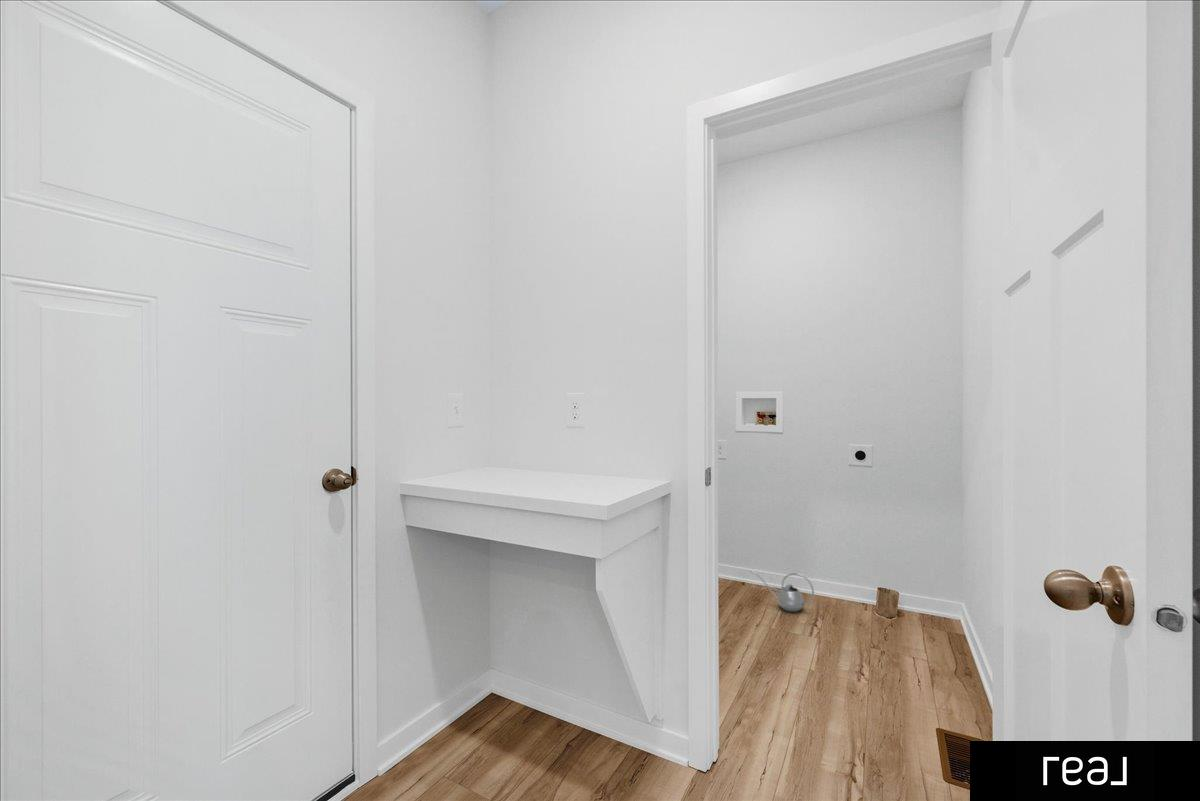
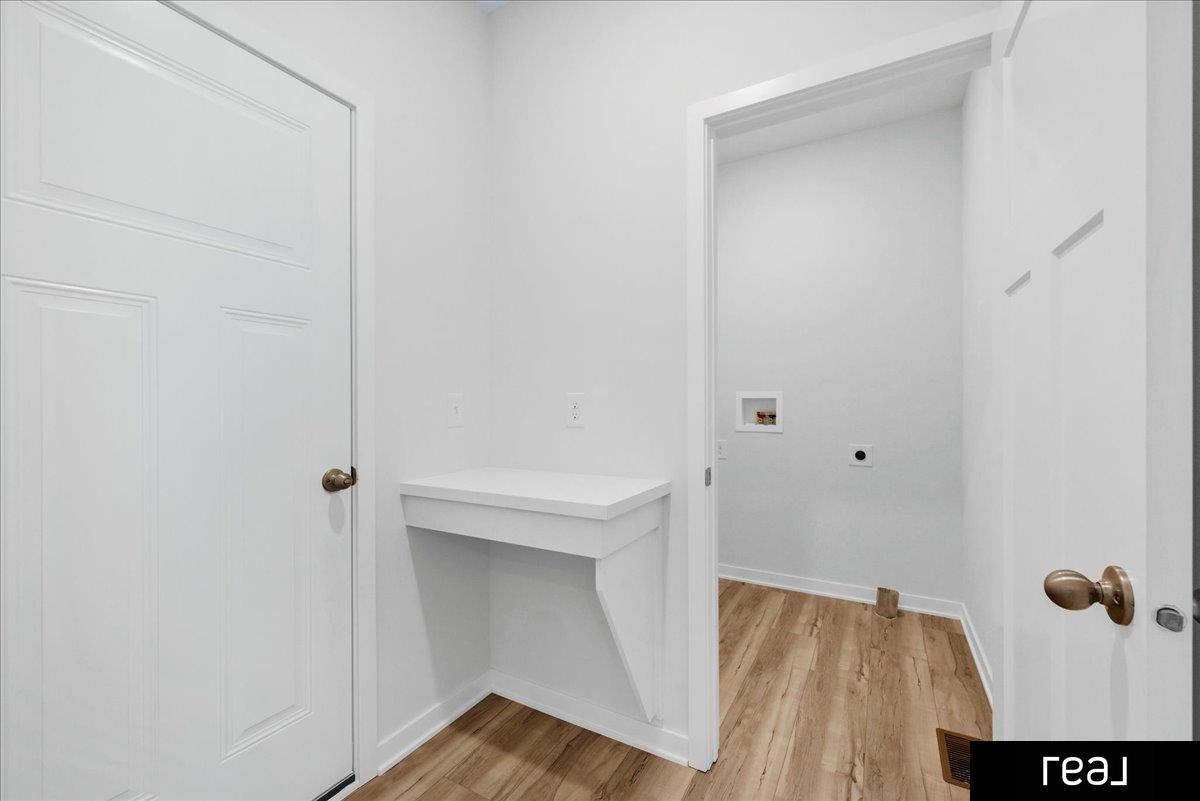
- watering can [748,570,815,613]
